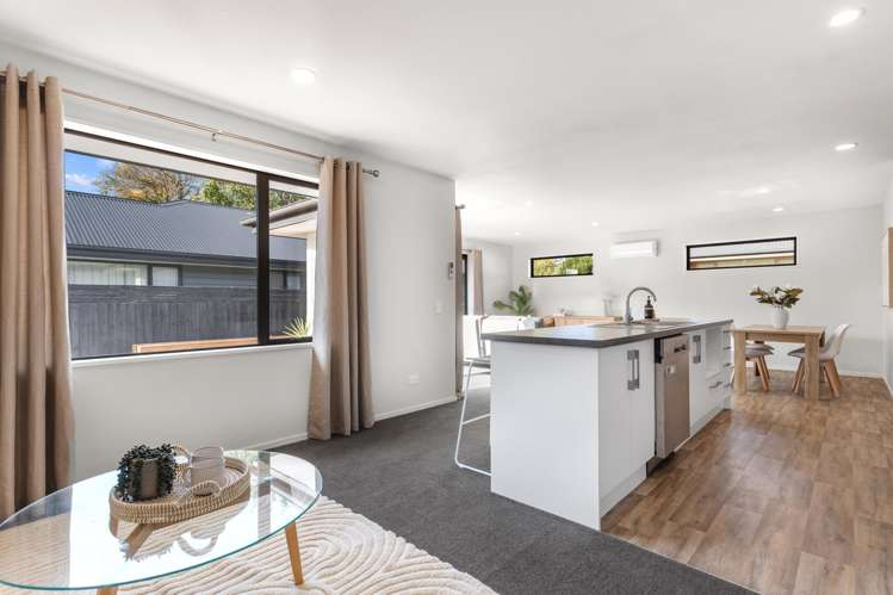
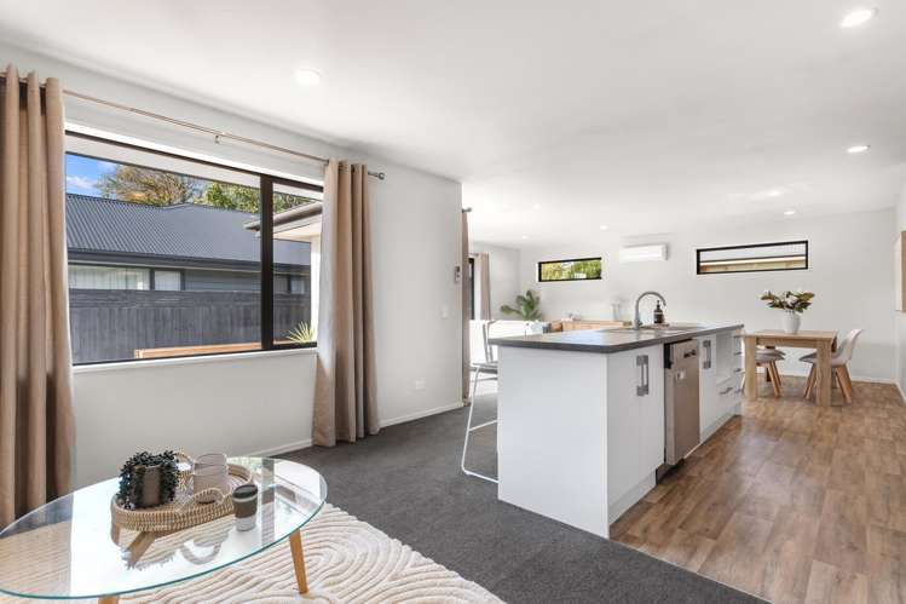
+ coffee cup [231,483,260,531]
